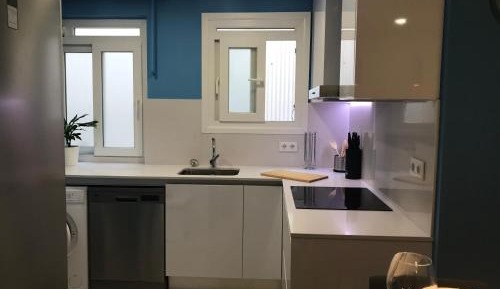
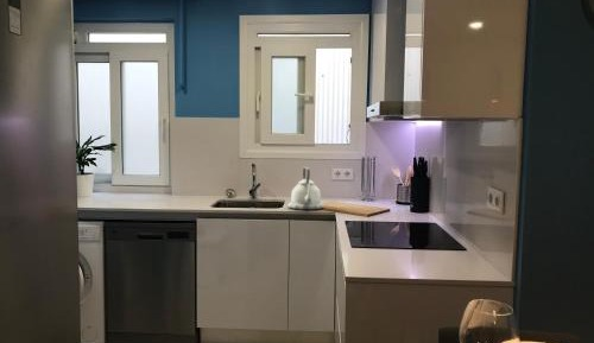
+ kettle [287,166,324,210]
